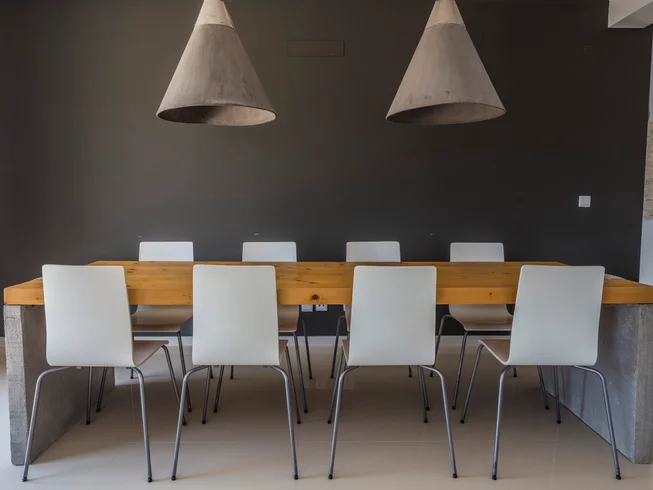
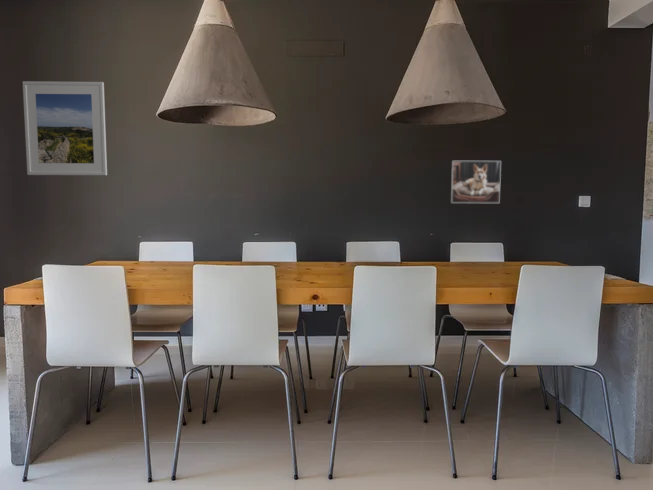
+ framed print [450,160,502,204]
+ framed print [22,80,108,176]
